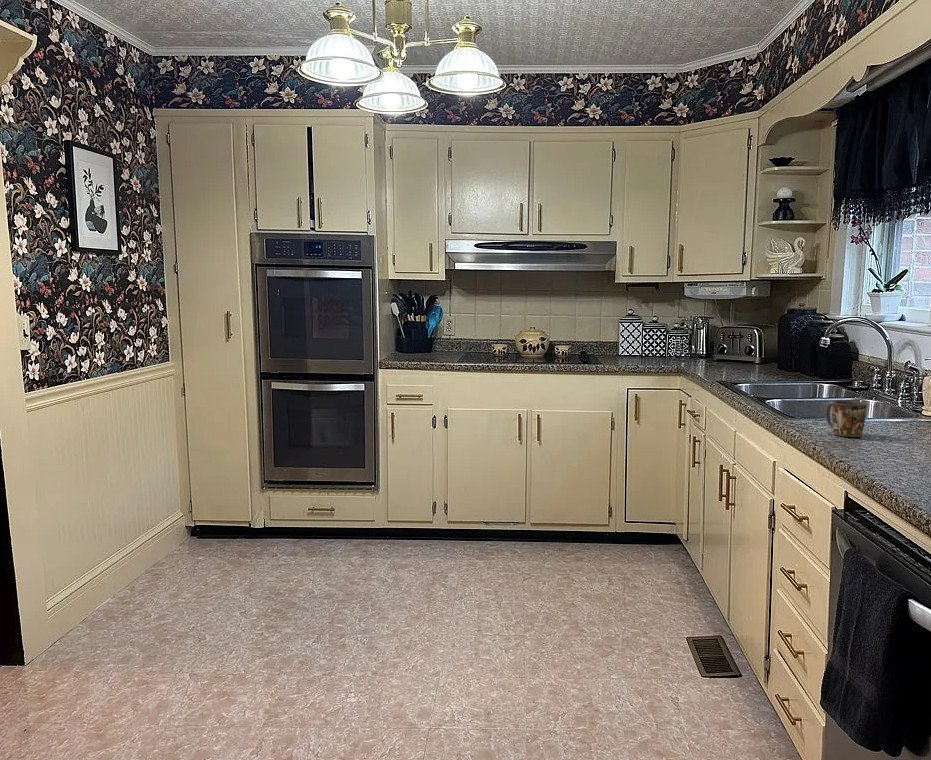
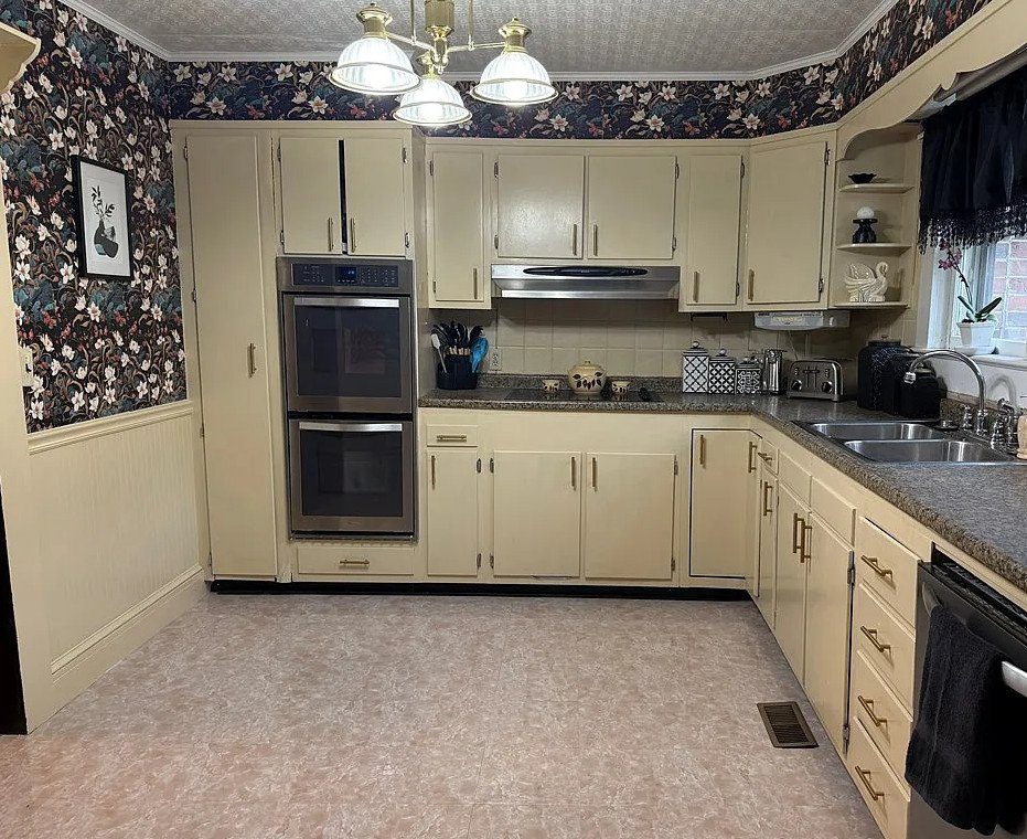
- mug [825,400,868,438]
